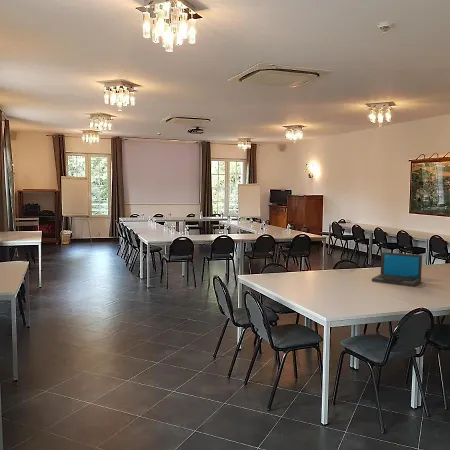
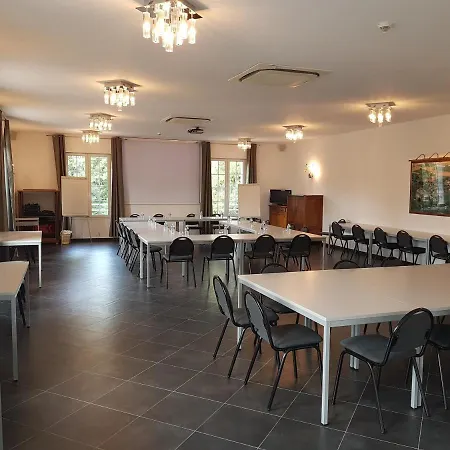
- laptop [371,251,423,288]
